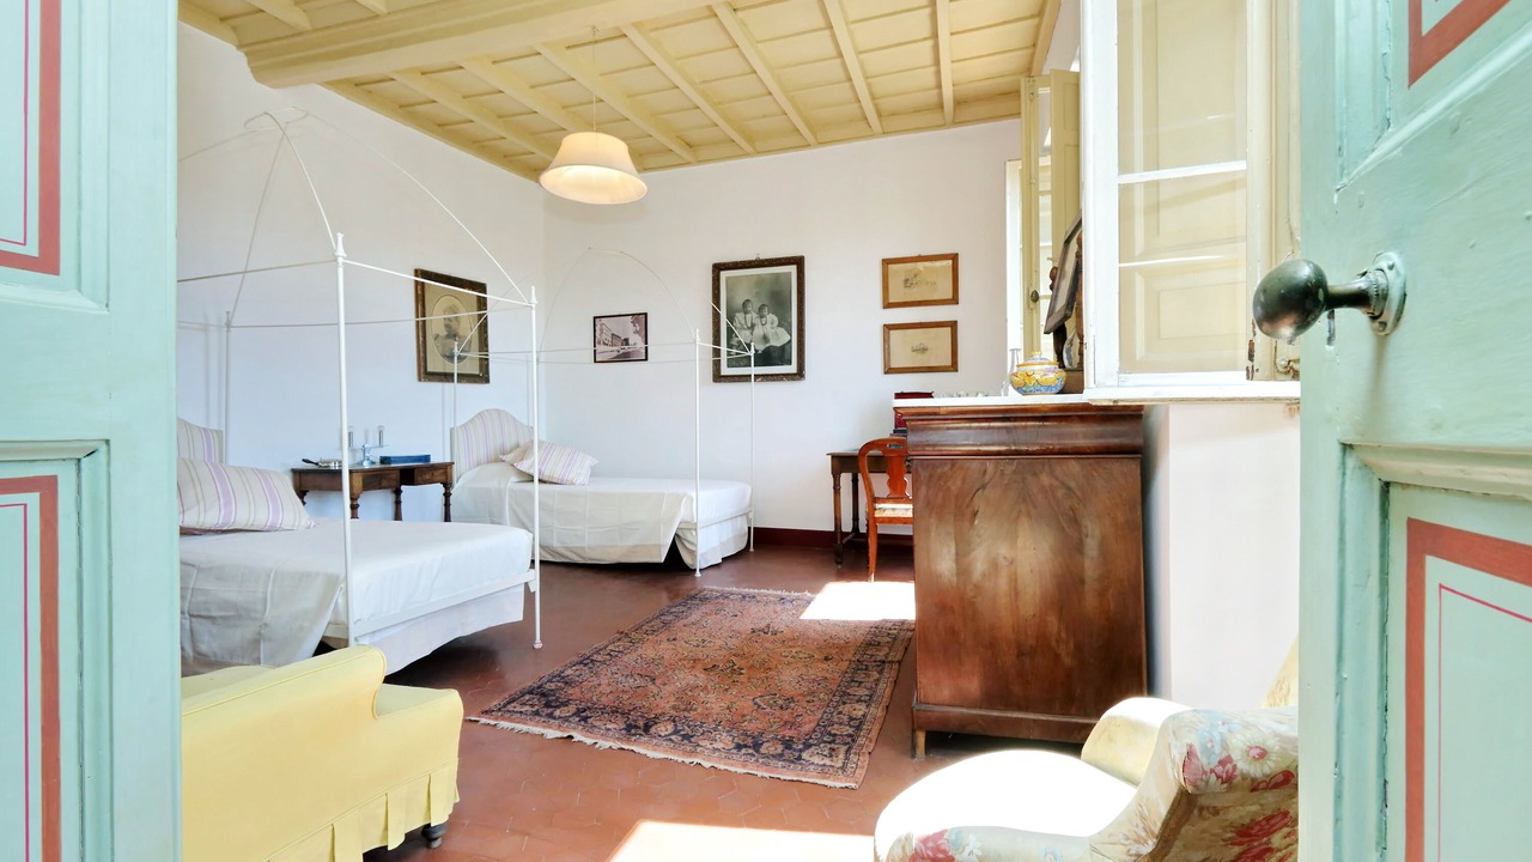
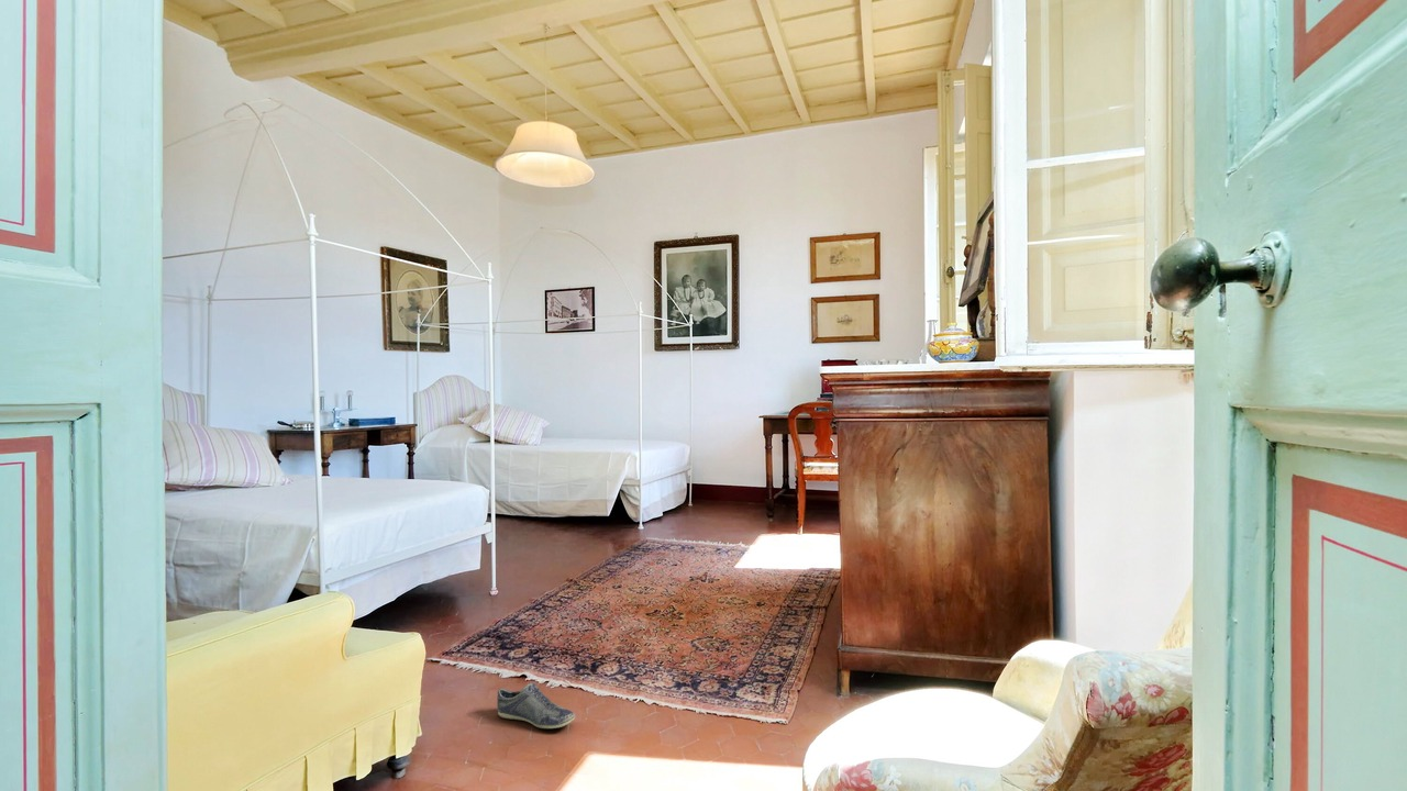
+ shoe [496,682,576,729]
